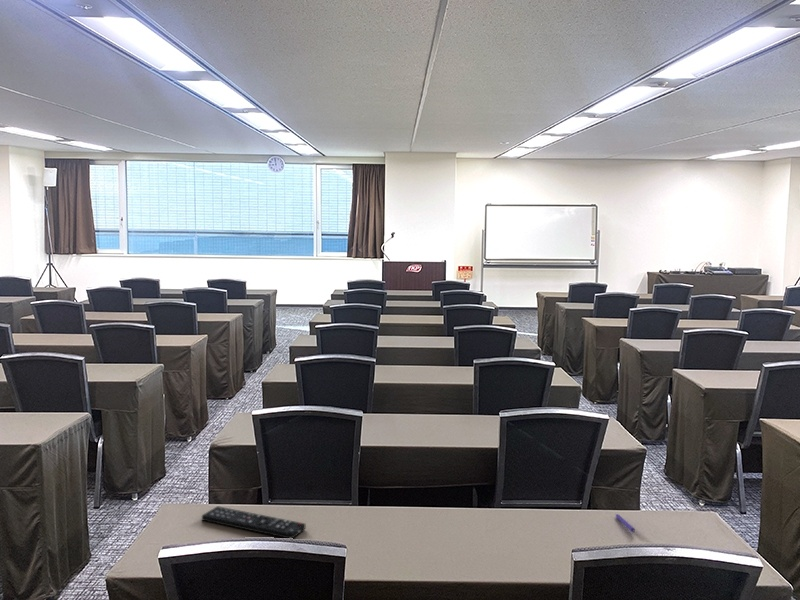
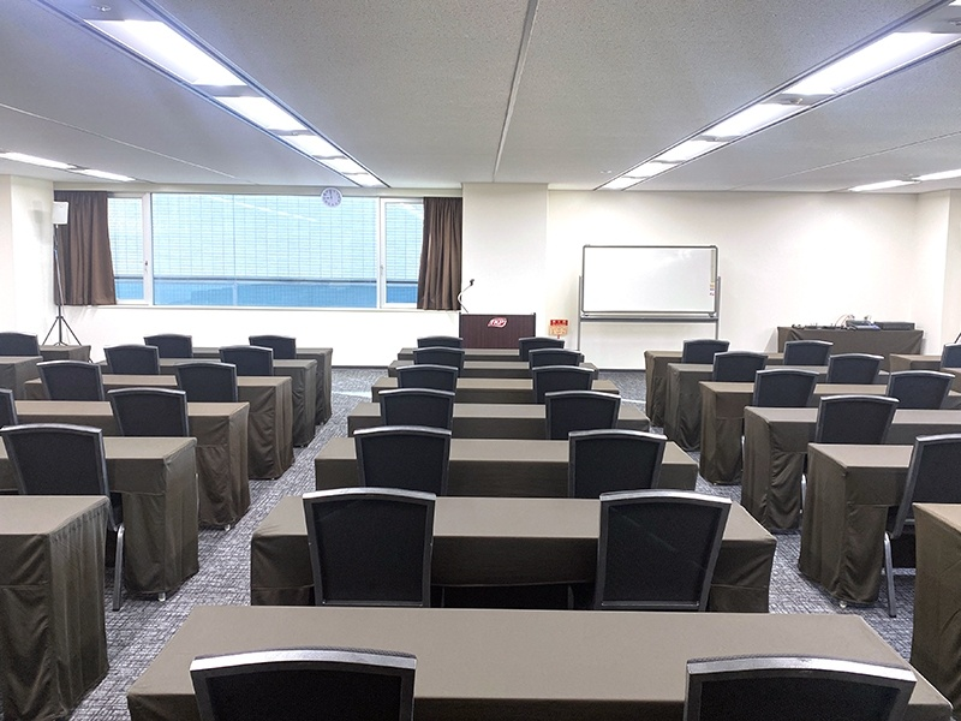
- pen [615,513,636,534]
- remote control [201,505,306,539]
